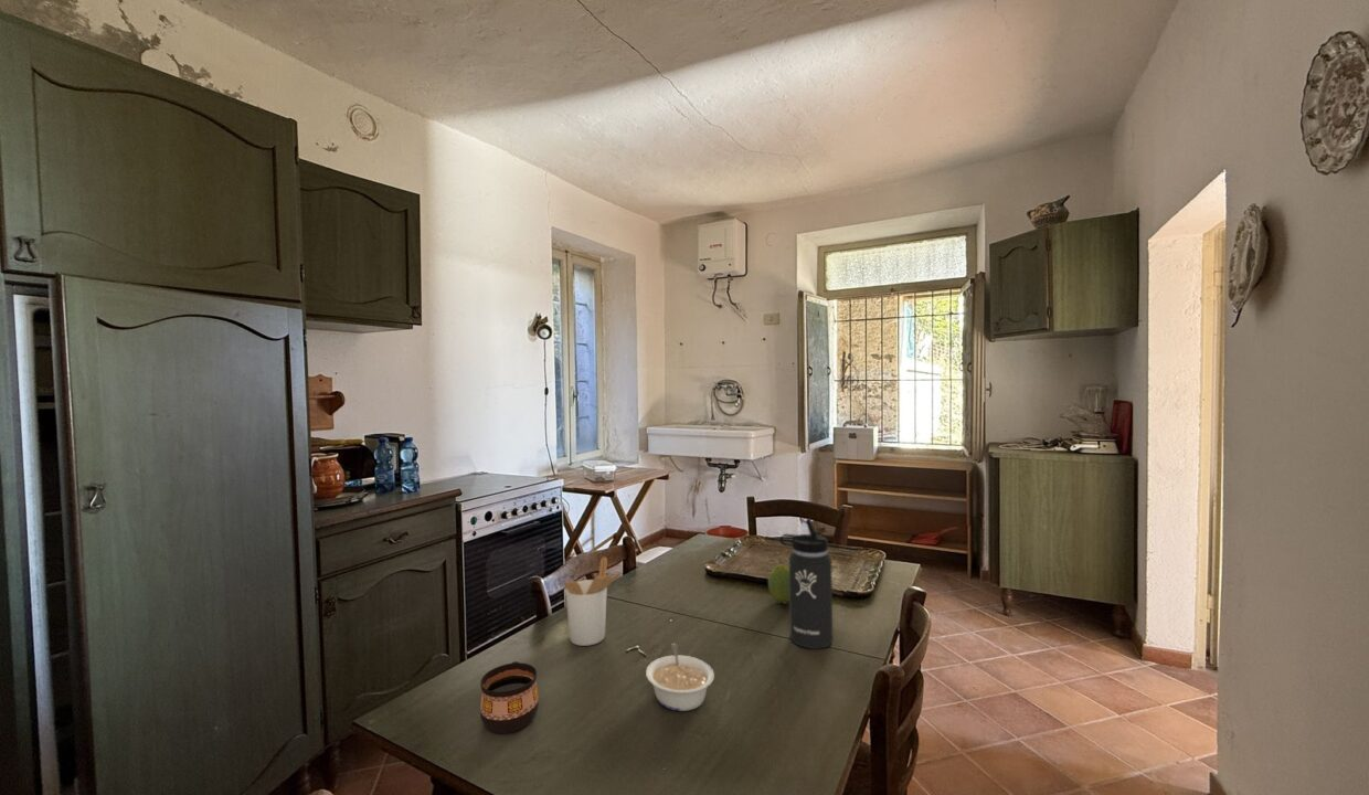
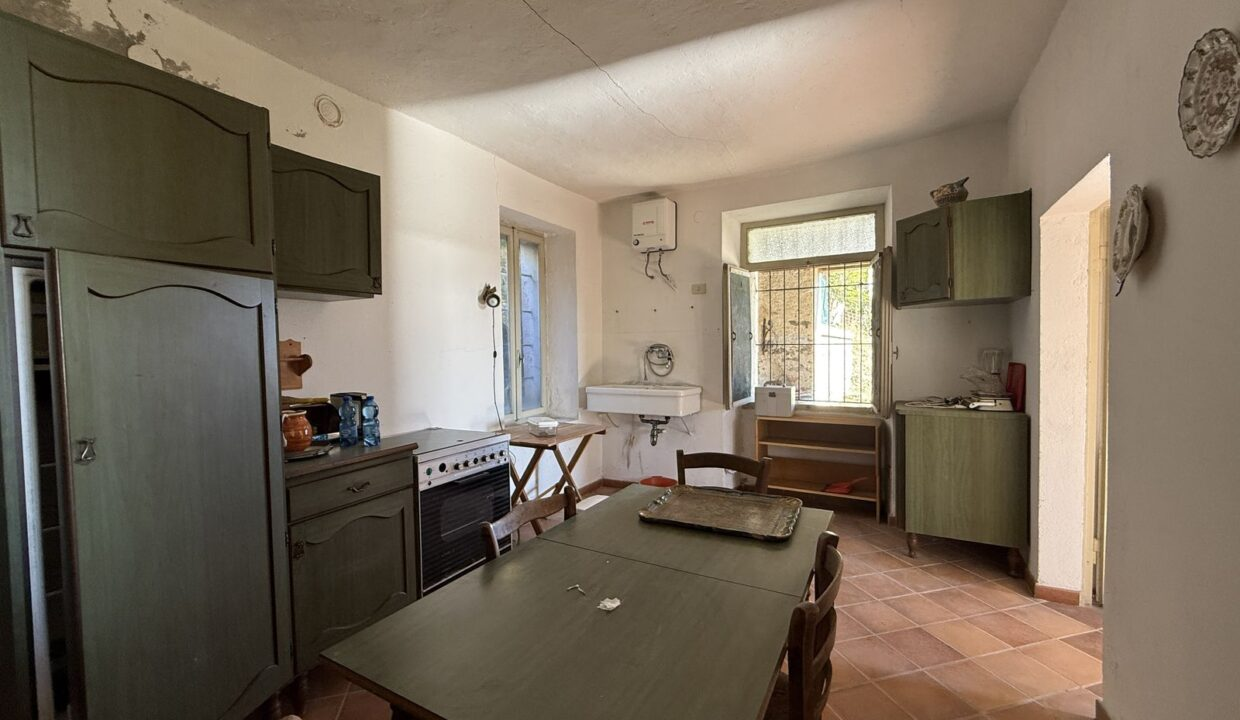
- cup [479,660,540,734]
- legume [645,643,715,712]
- thermos bottle [778,518,834,650]
- utensil holder [562,556,623,647]
- fruit [767,564,789,605]
